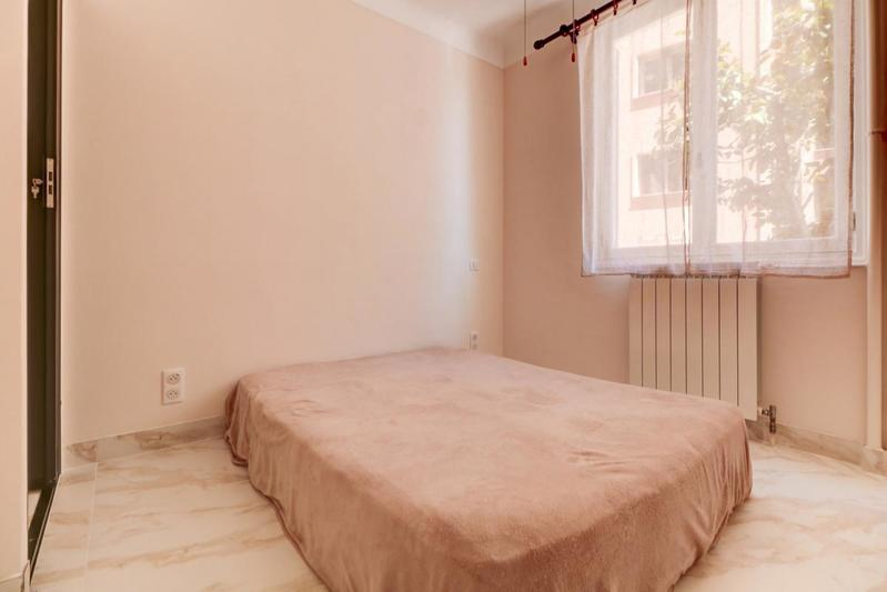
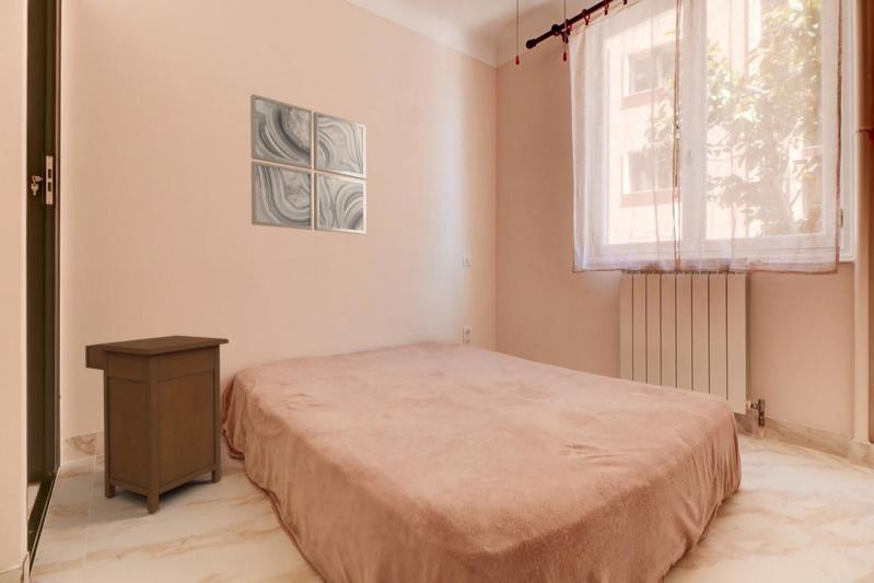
+ wall art [249,93,368,235]
+ nightstand [84,335,230,513]
